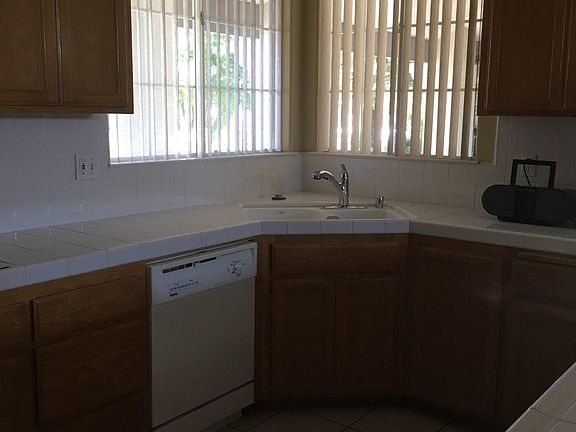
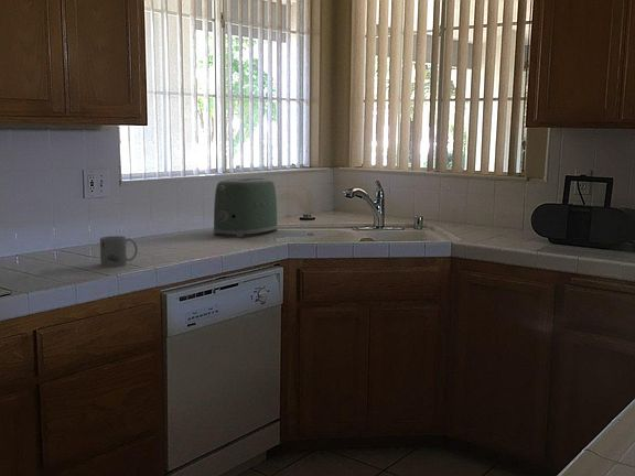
+ toaster [213,177,279,238]
+ mug [99,235,139,268]
